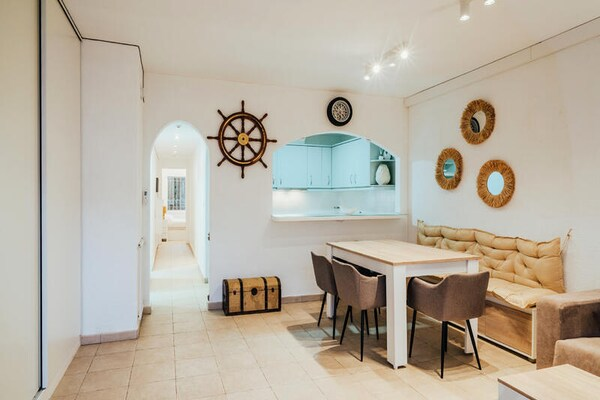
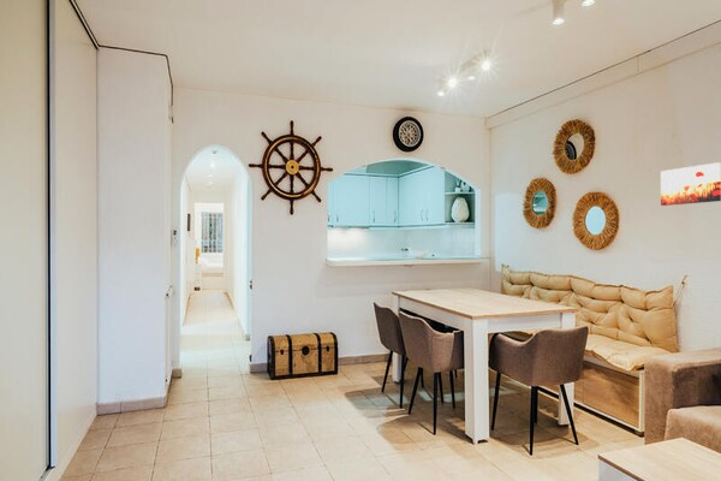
+ wall art [660,161,721,207]
